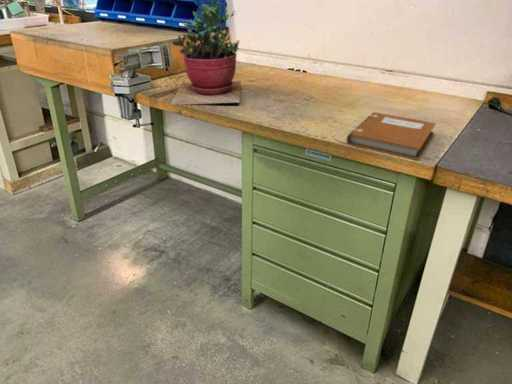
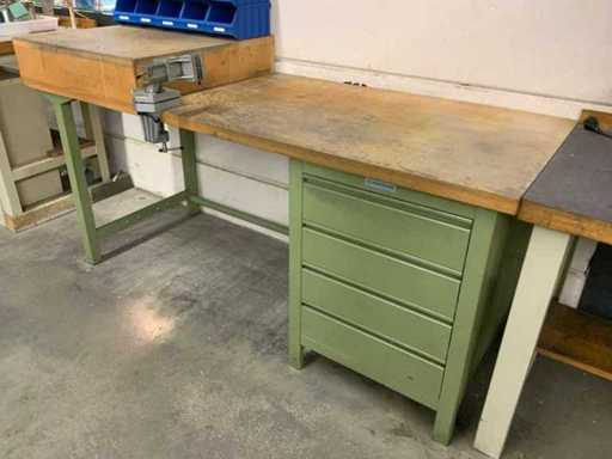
- succulent plant [170,0,242,106]
- notebook [346,111,437,161]
